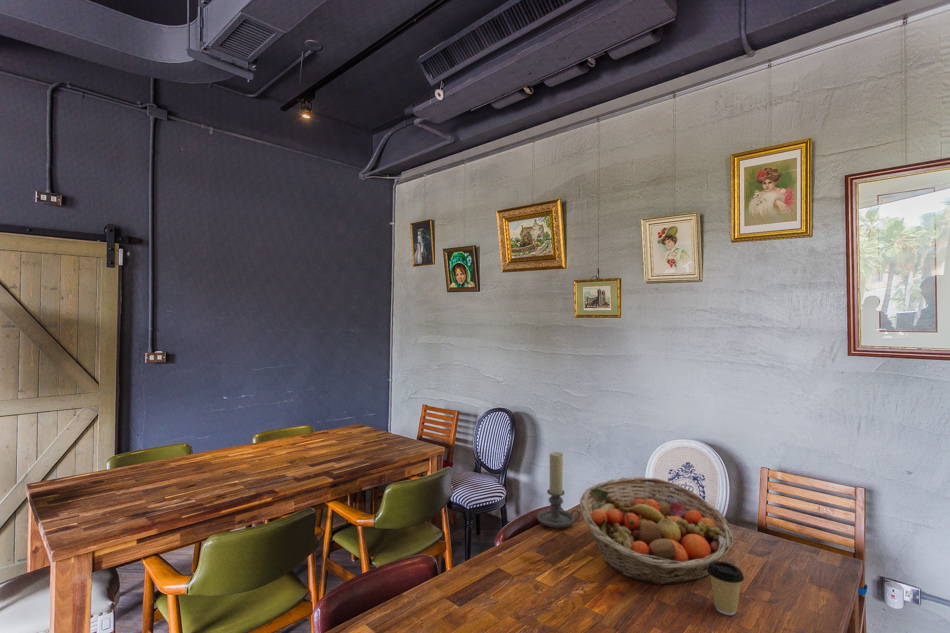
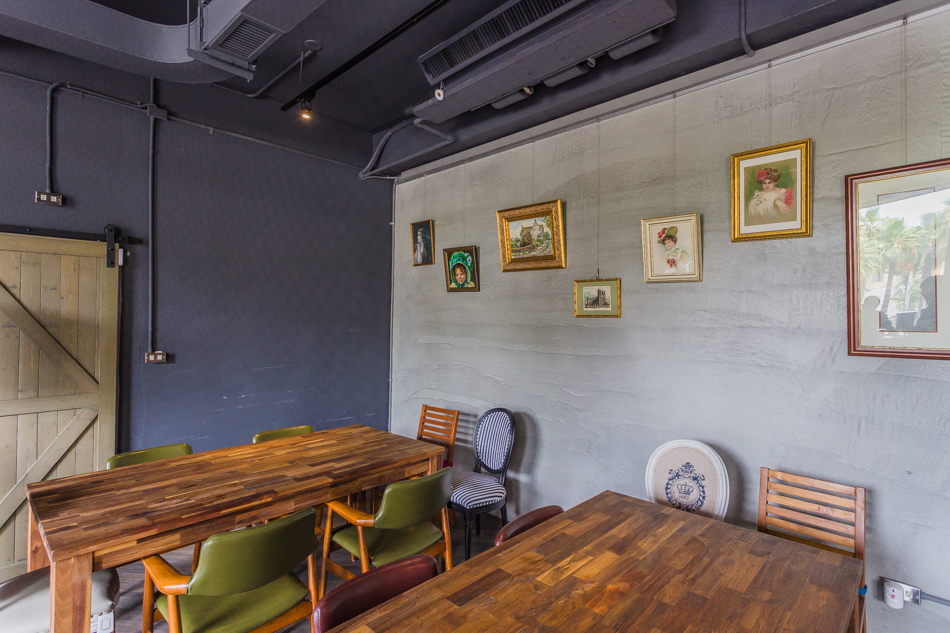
- candle holder [536,451,581,529]
- fruit basket [579,476,735,586]
- coffee cup [707,560,745,616]
